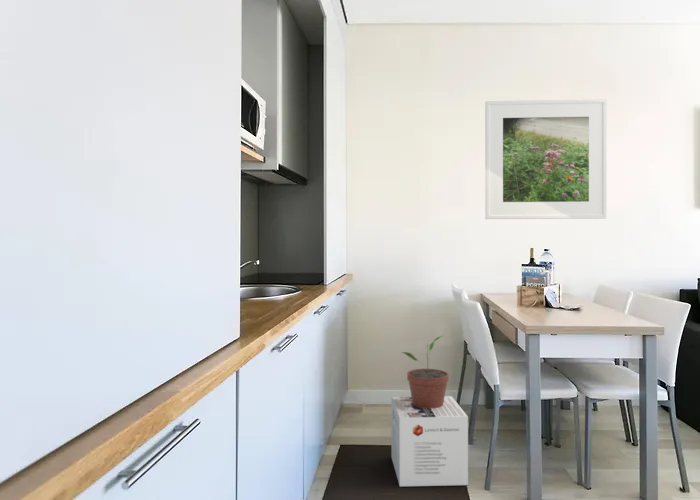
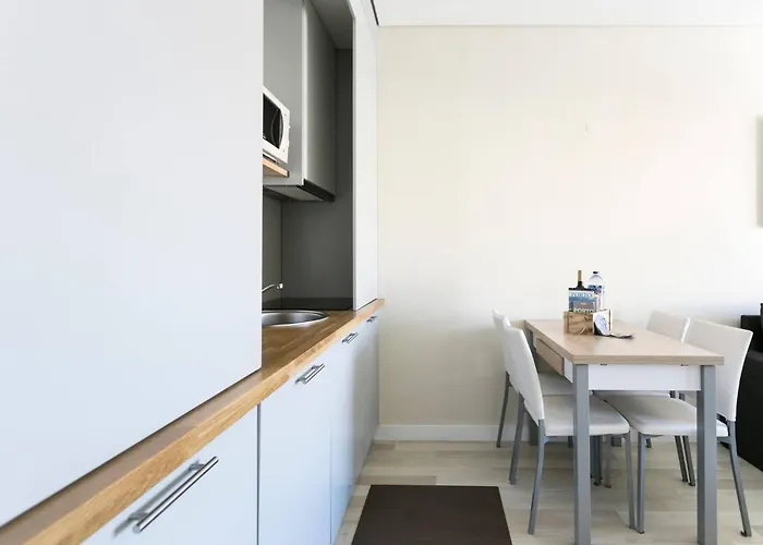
- cardboard box [390,395,469,487]
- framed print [484,98,608,220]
- potted plant [401,335,450,408]
